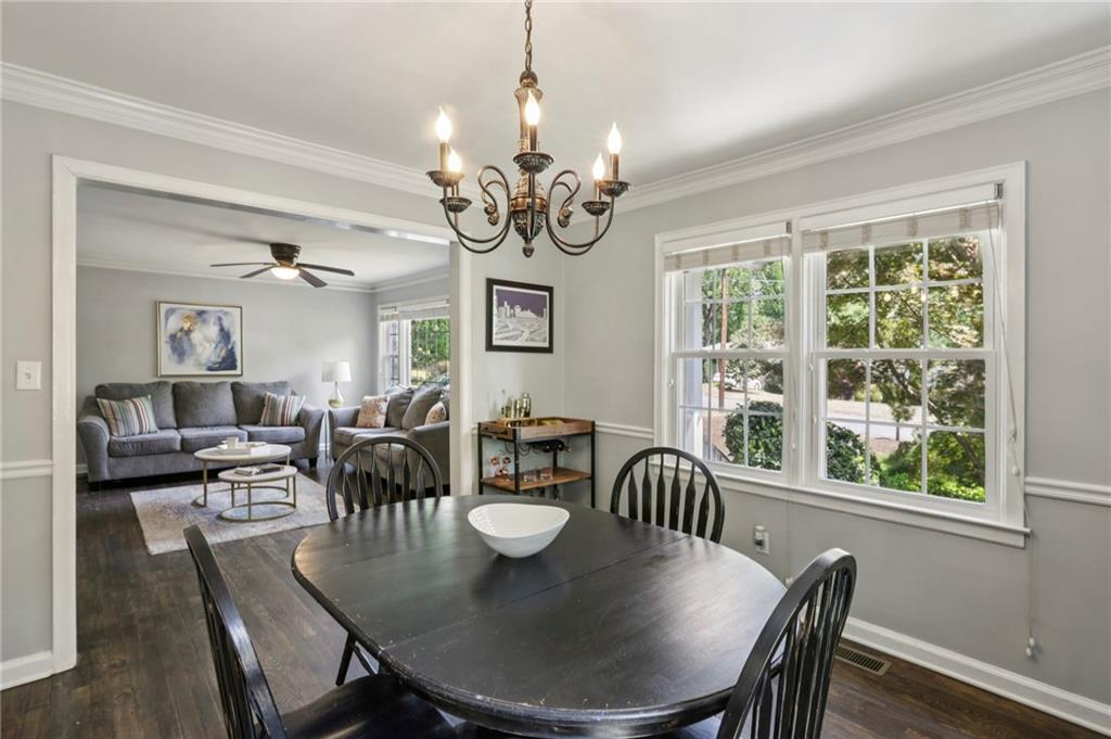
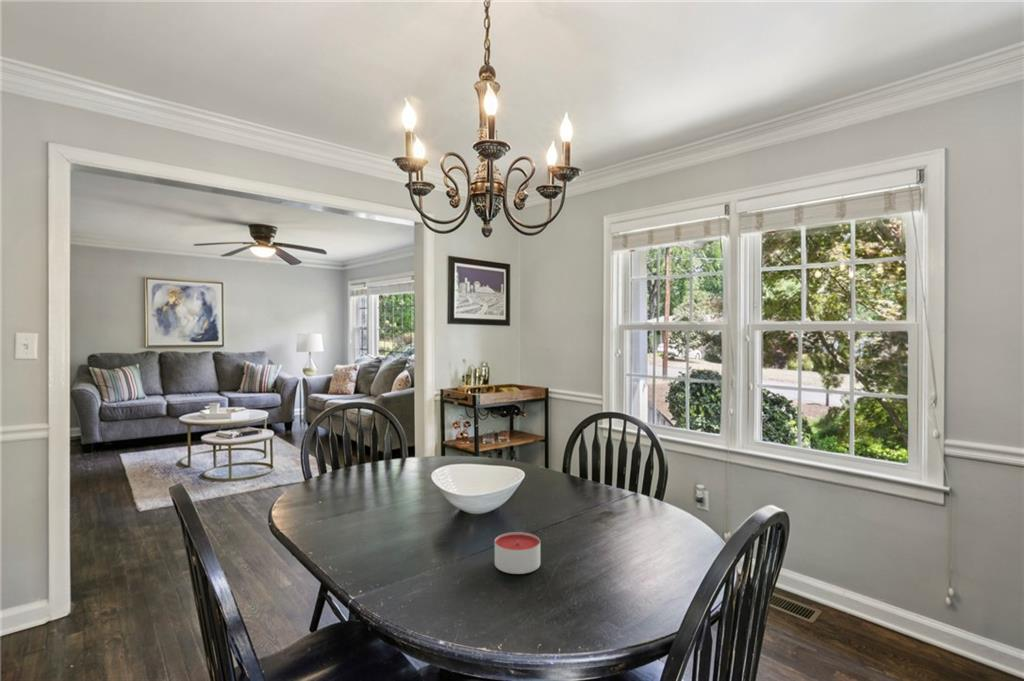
+ candle [494,531,541,575]
